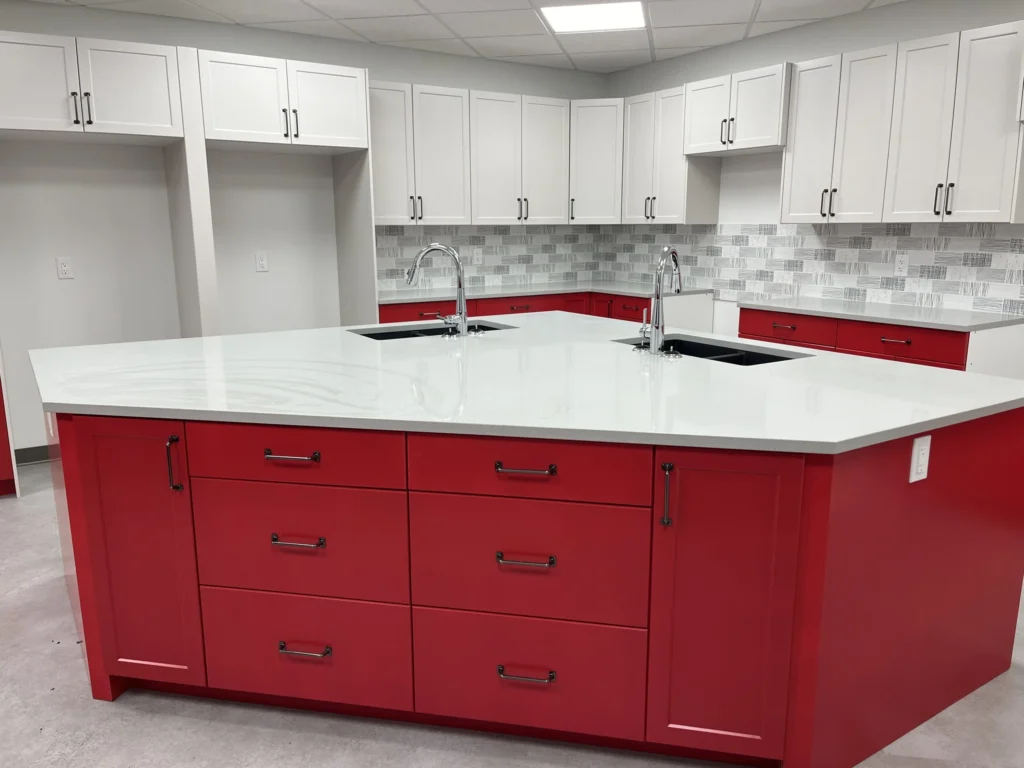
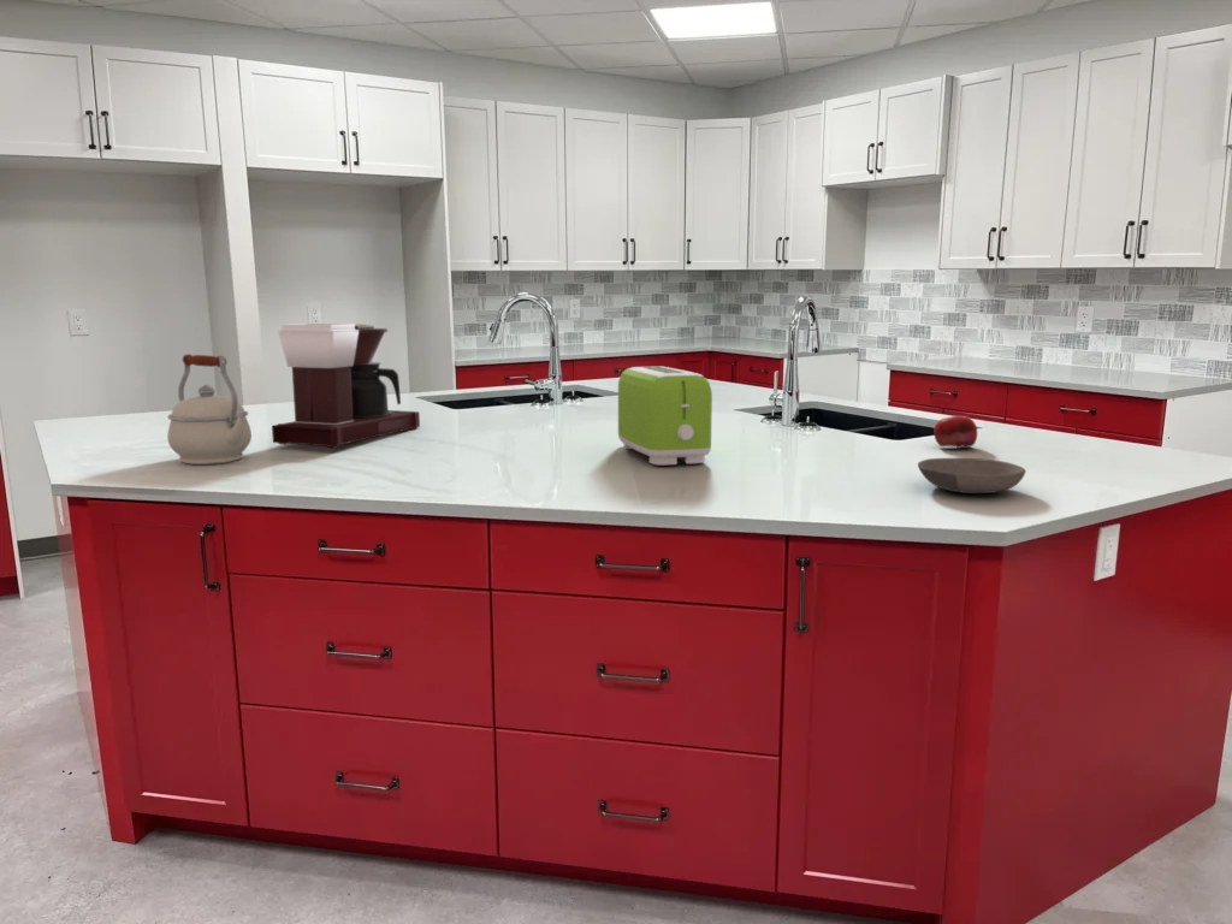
+ coffee maker [271,322,421,450]
+ kettle [166,353,253,466]
+ fruit [932,414,978,450]
+ toaster [617,366,713,466]
+ bowl [917,457,1027,494]
